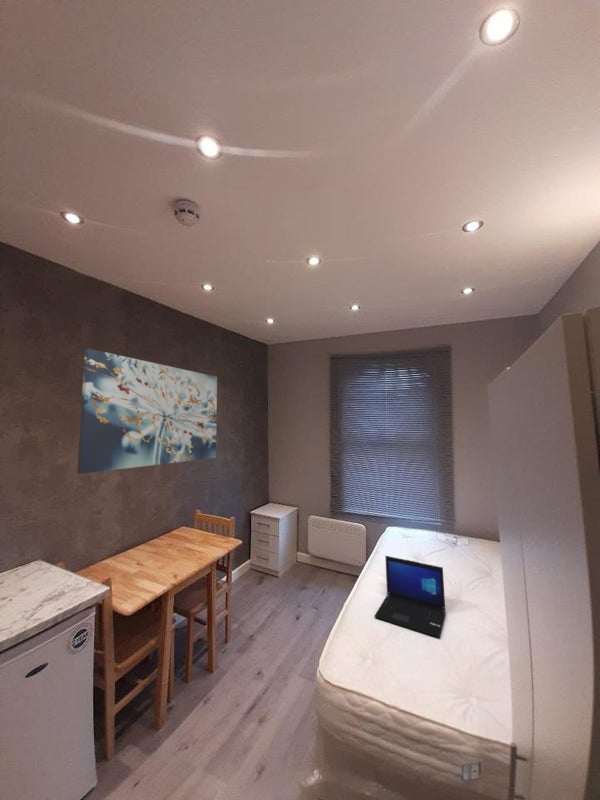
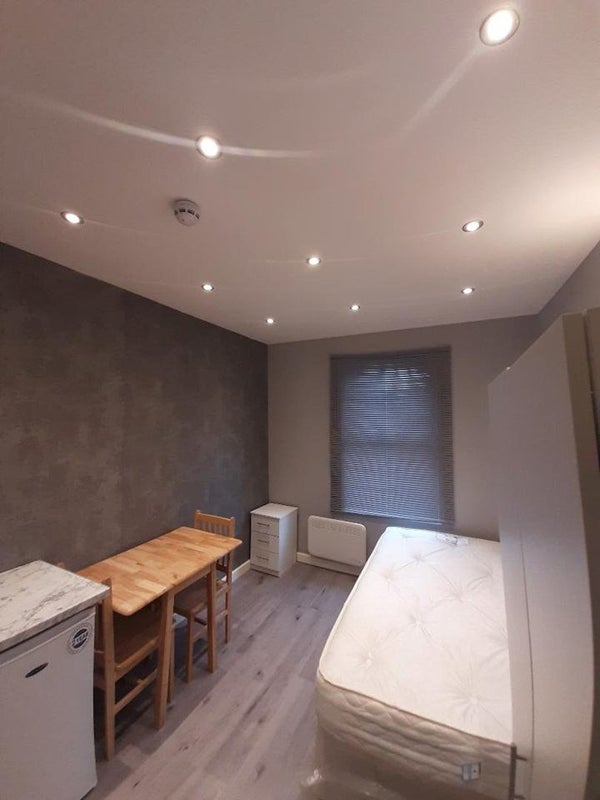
- wall art [76,348,218,475]
- laptop [373,555,447,639]
